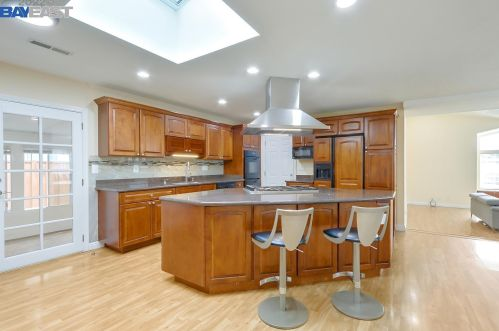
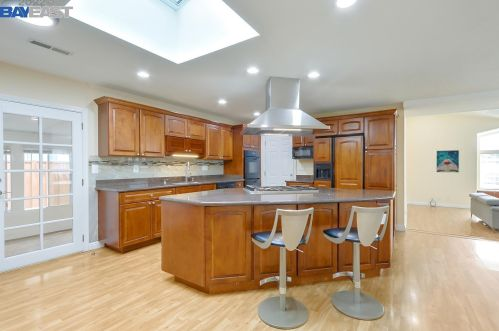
+ wall art [436,149,460,173]
